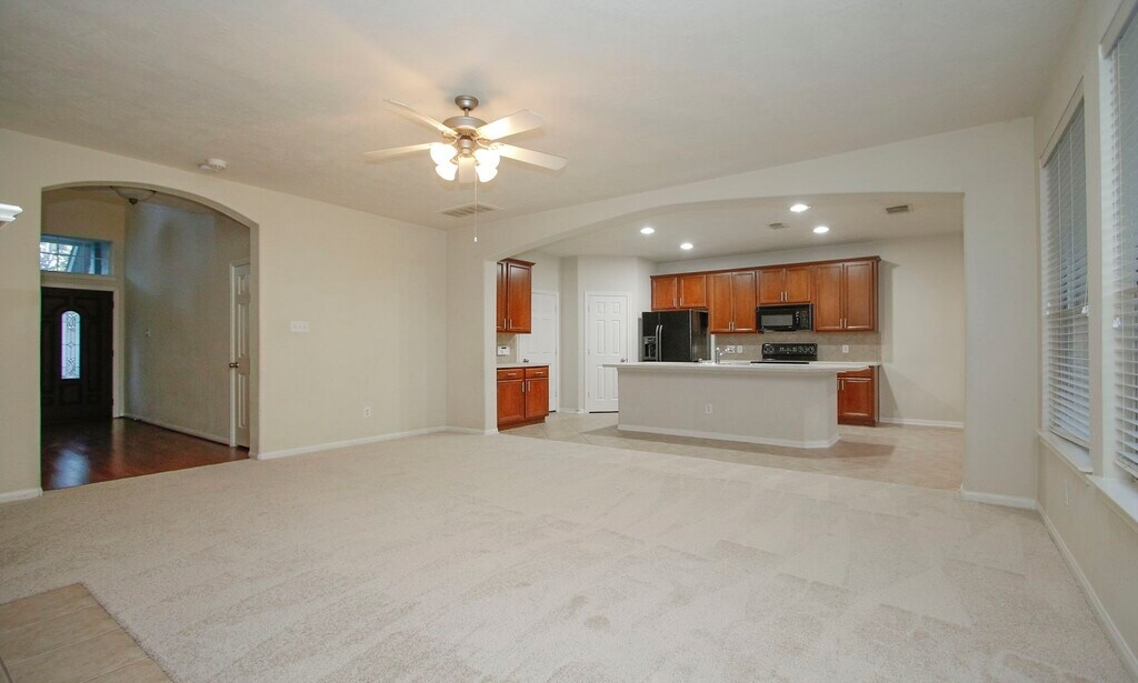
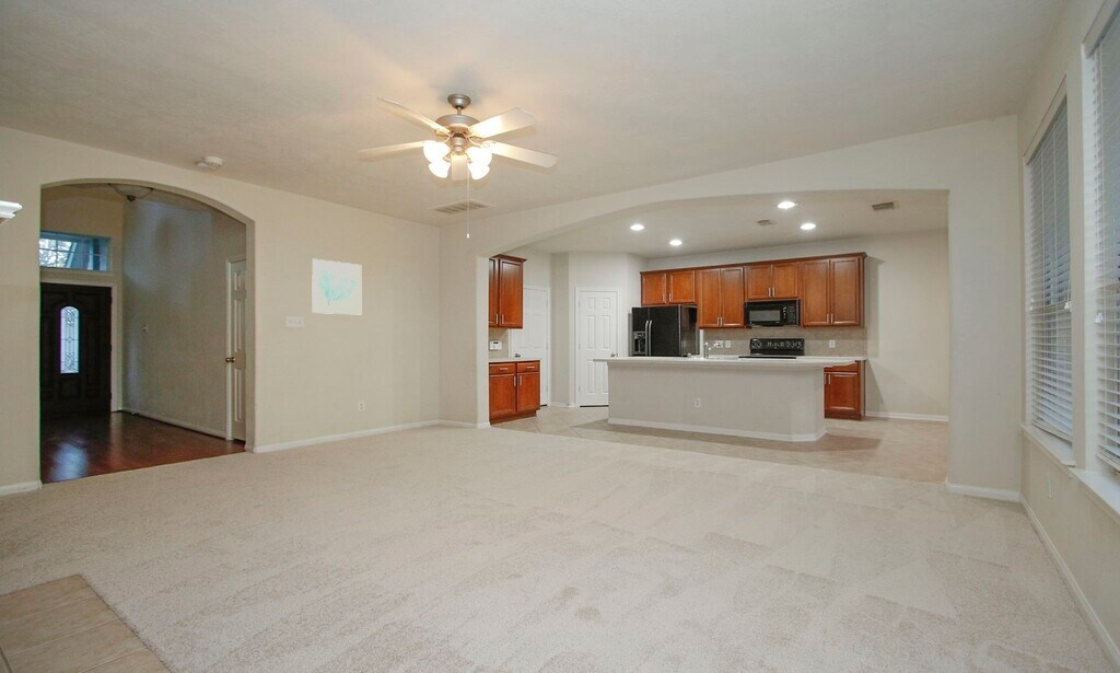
+ wall art [311,258,362,315]
